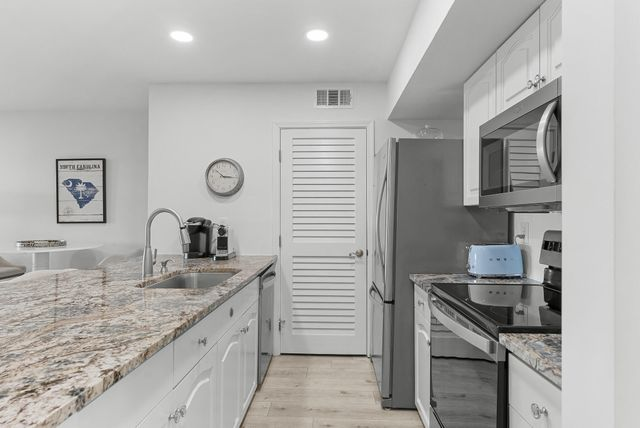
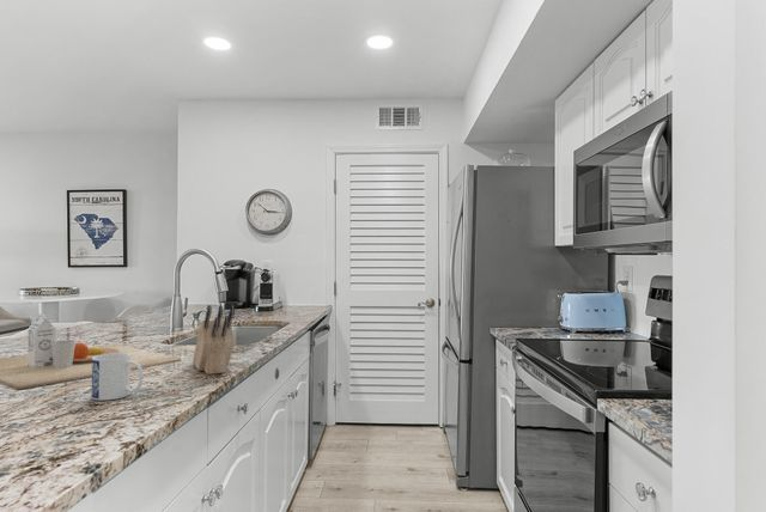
+ mug [91,353,144,402]
+ knife block [192,304,236,376]
+ cutting board [0,312,182,390]
